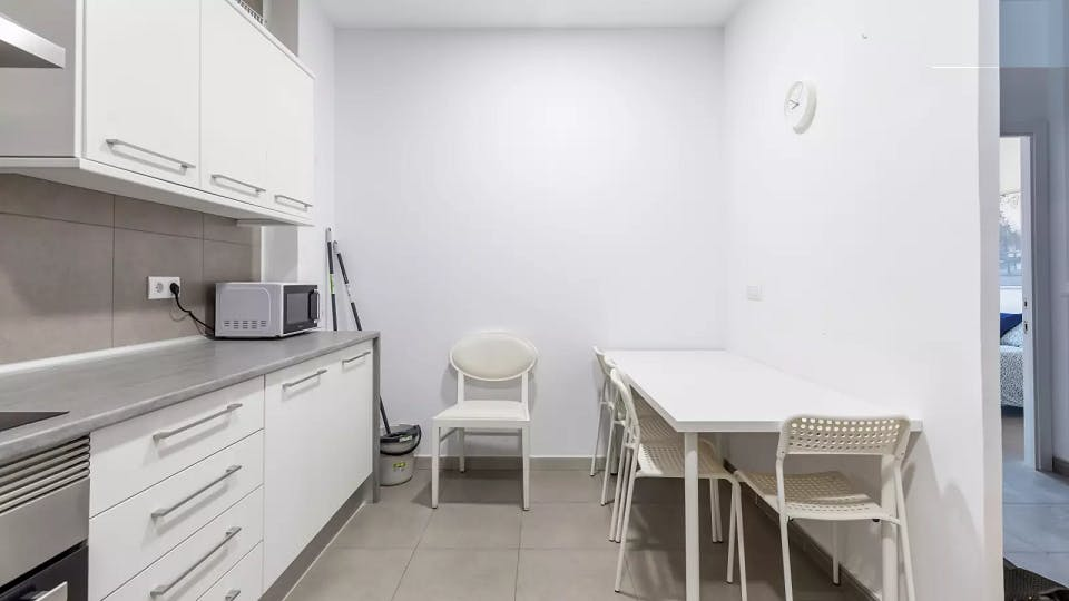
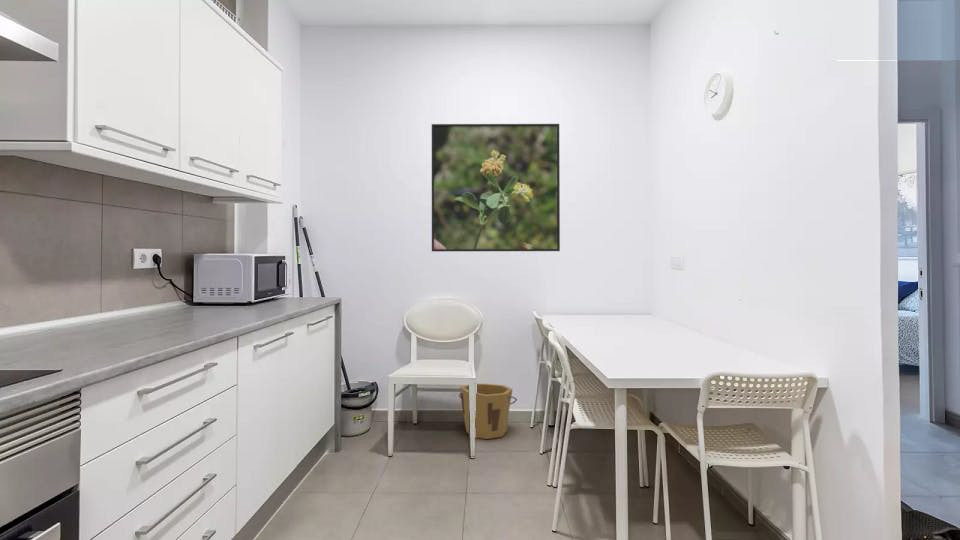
+ bucket [458,383,518,440]
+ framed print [431,123,561,252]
